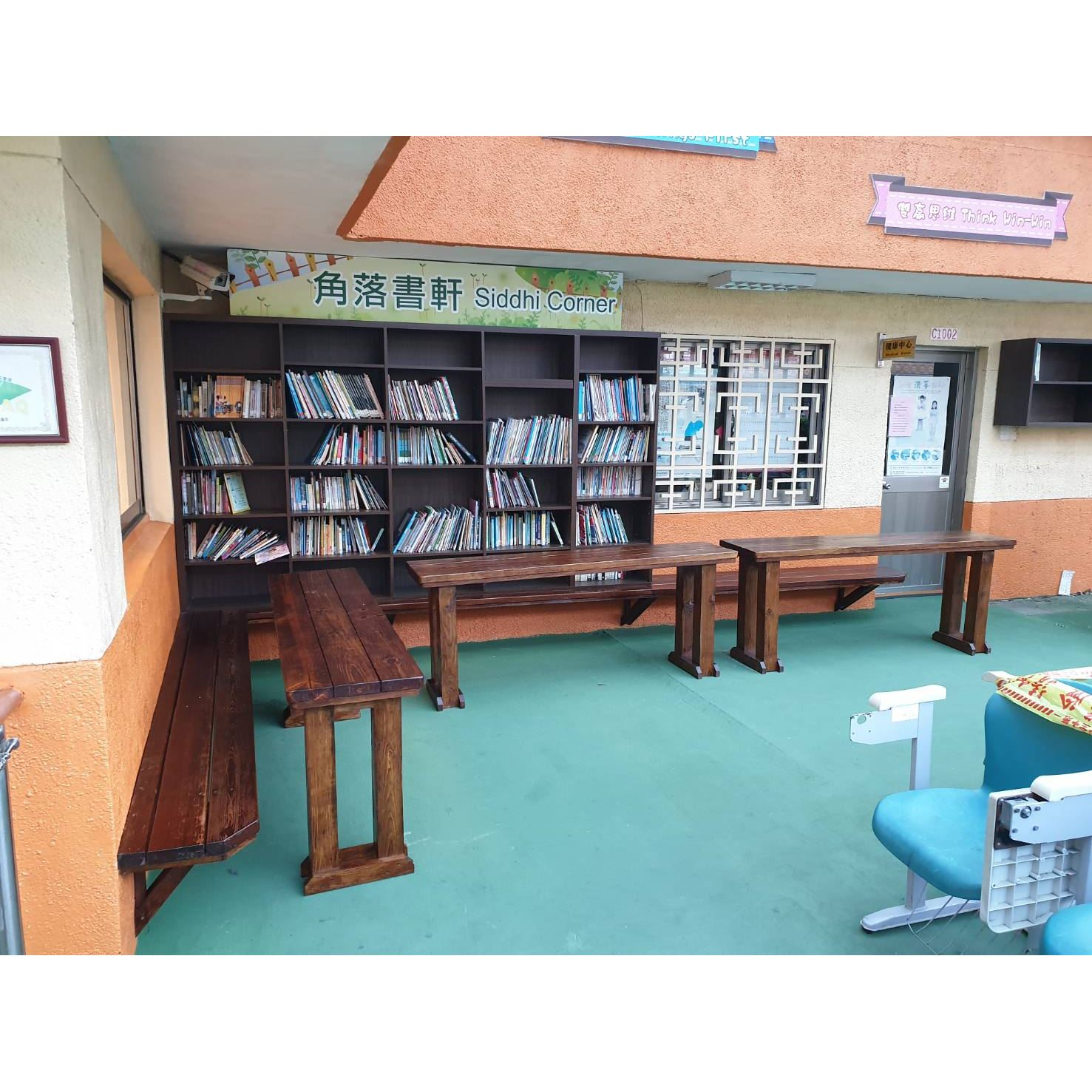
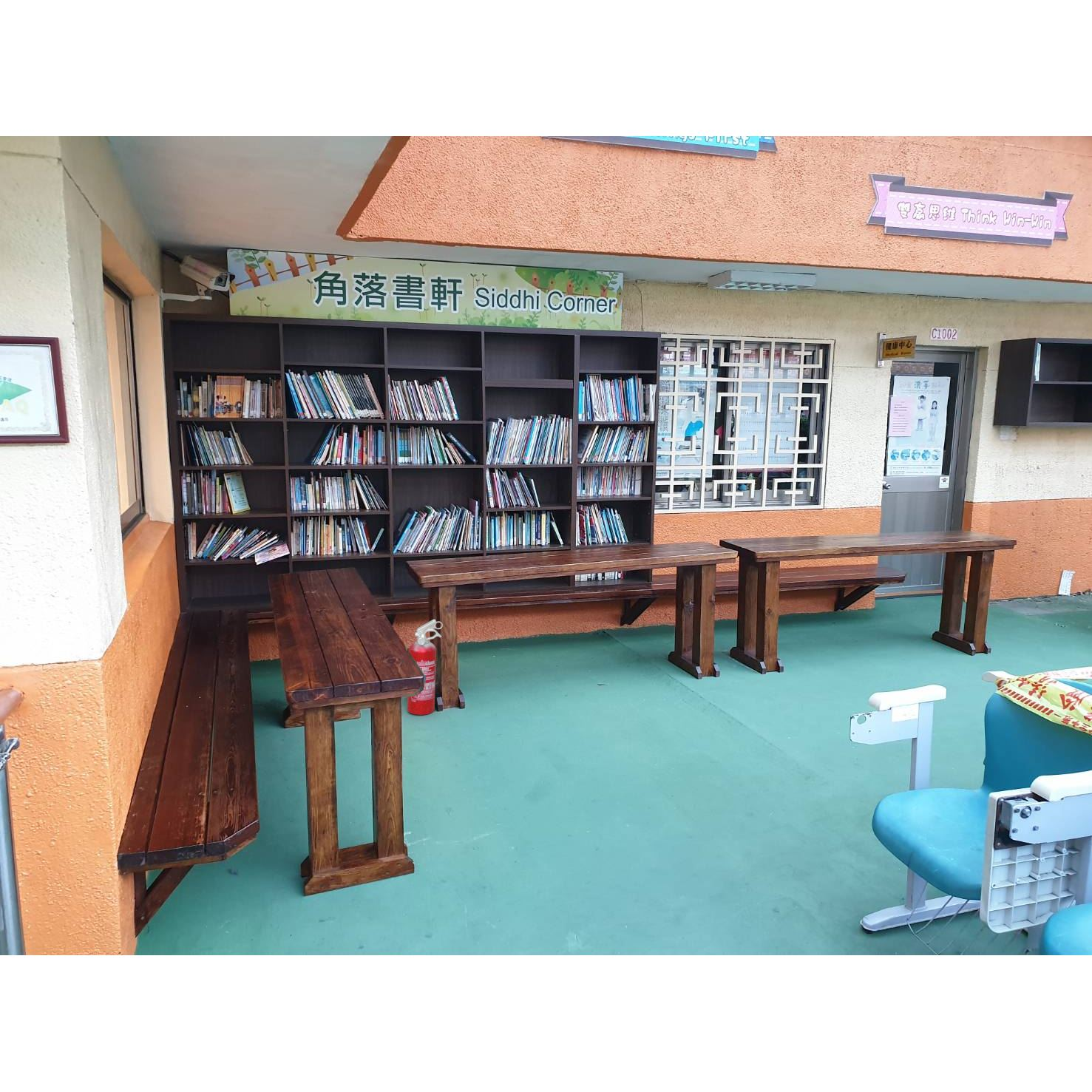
+ fire extinguisher [407,619,444,716]
